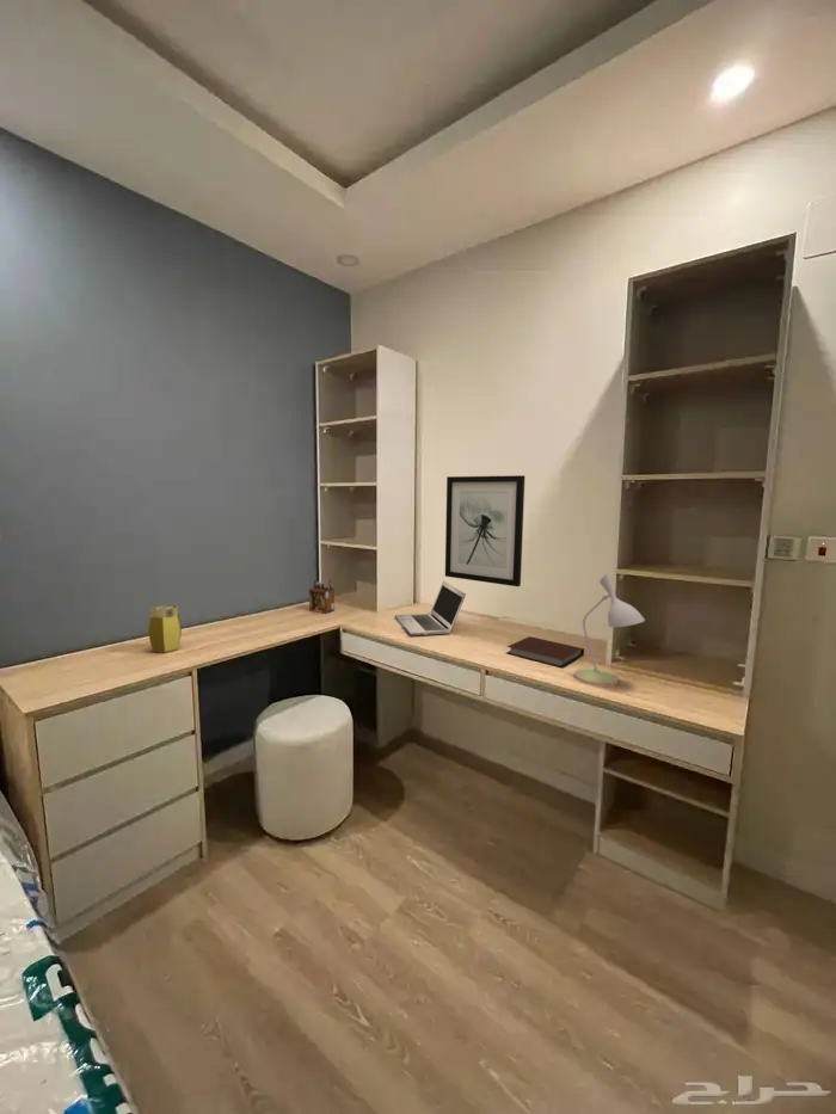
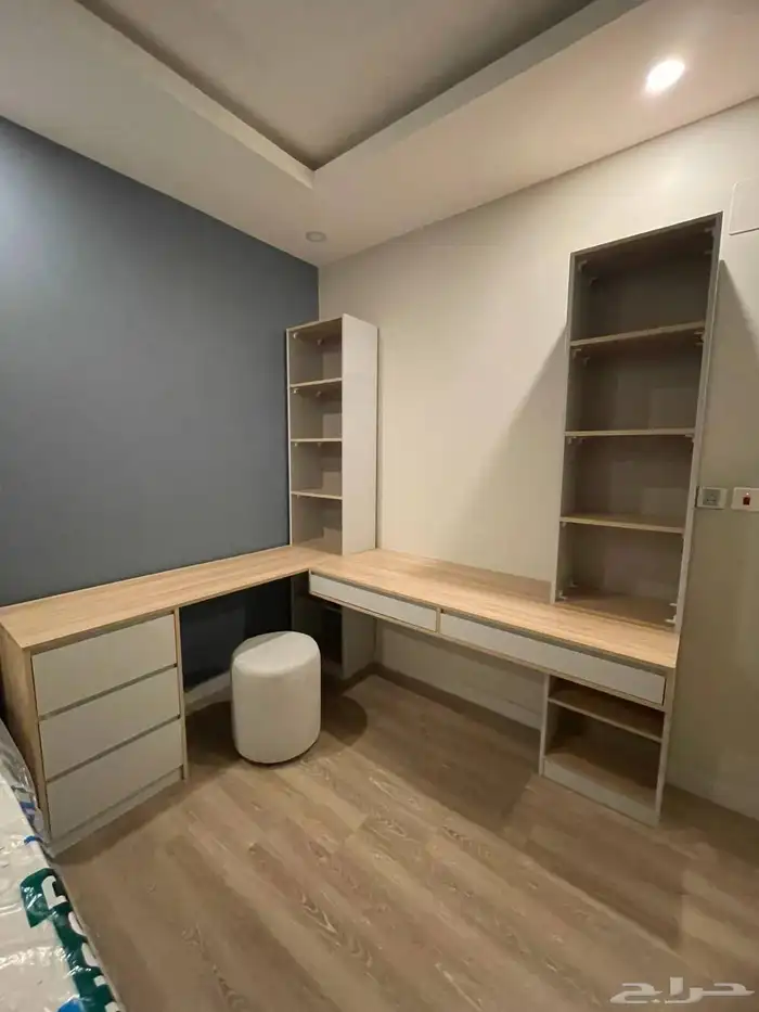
- wall art [444,474,525,587]
- laptop [394,580,467,636]
- desk lamp [573,572,646,688]
- jar [148,604,183,654]
- desk organizer [308,579,336,615]
- notebook [506,635,585,669]
